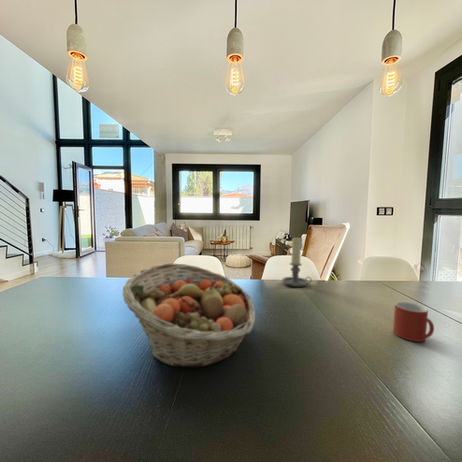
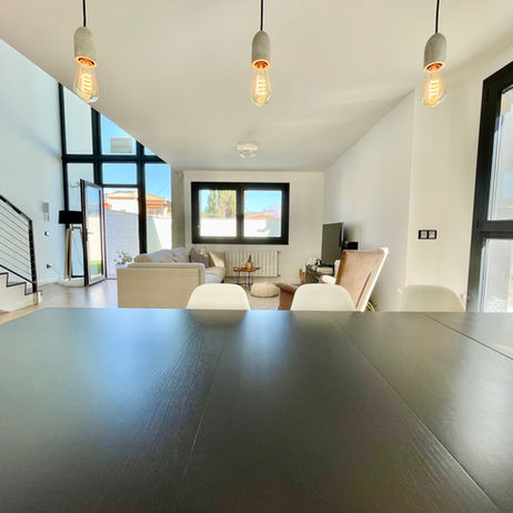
- fruit basket [122,262,256,368]
- candle holder [281,236,313,288]
- mug [392,301,435,343]
